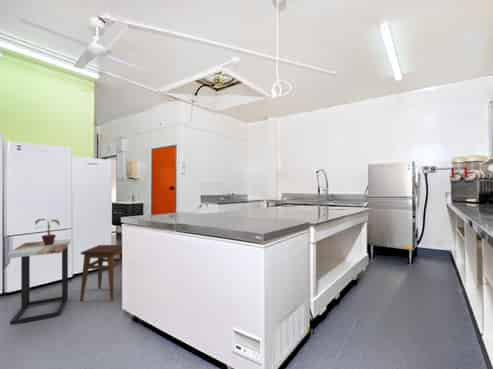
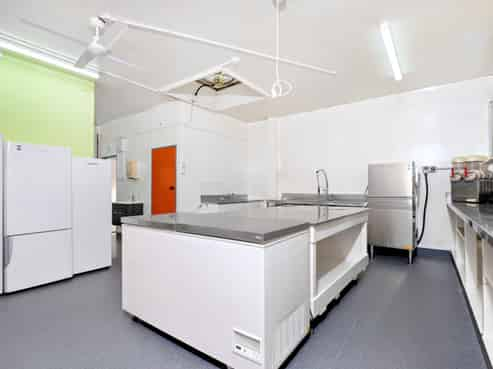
- stool [79,244,123,302]
- potted plant [34,218,61,246]
- side table [7,238,71,326]
